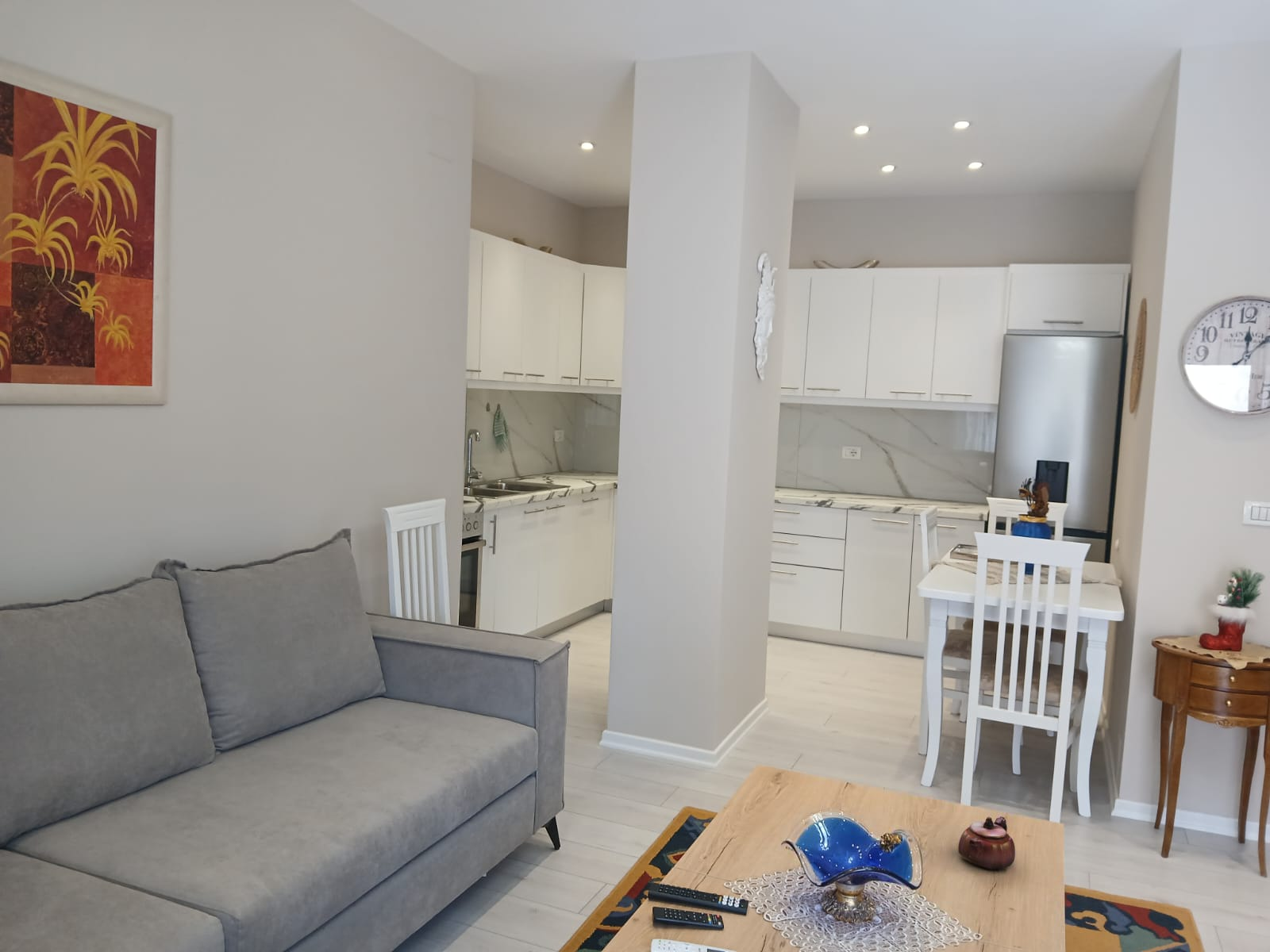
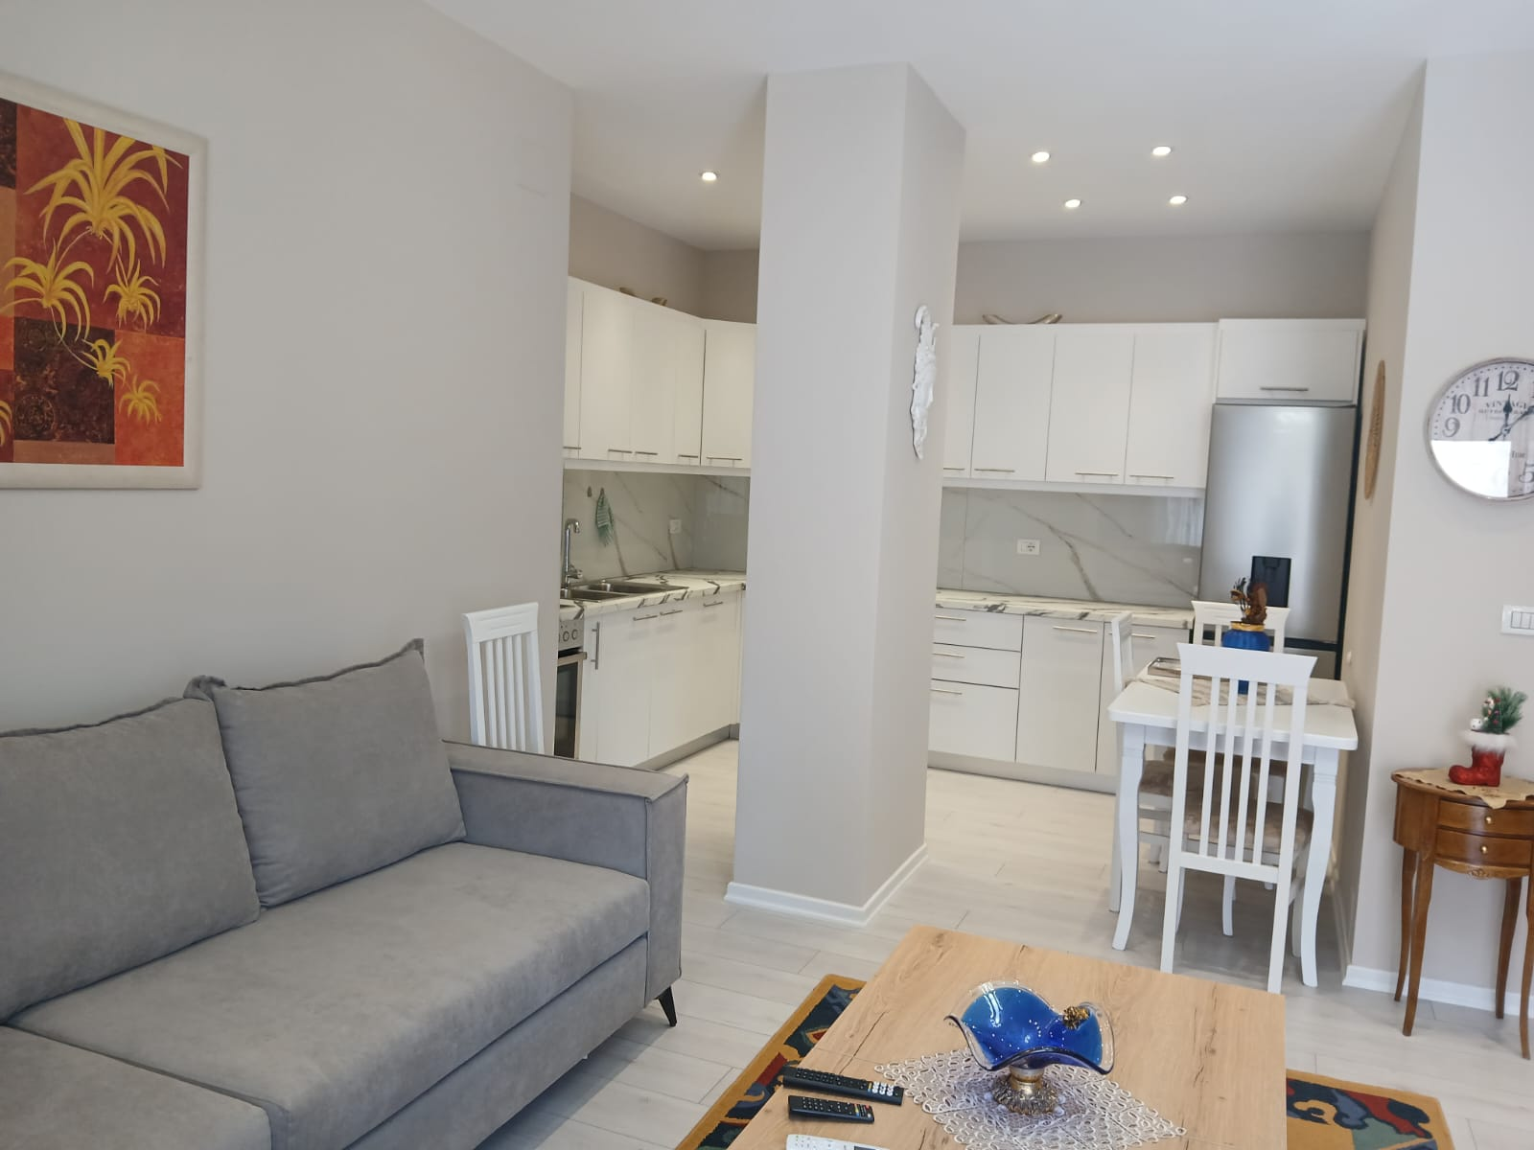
- teapot [957,816,1016,871]
